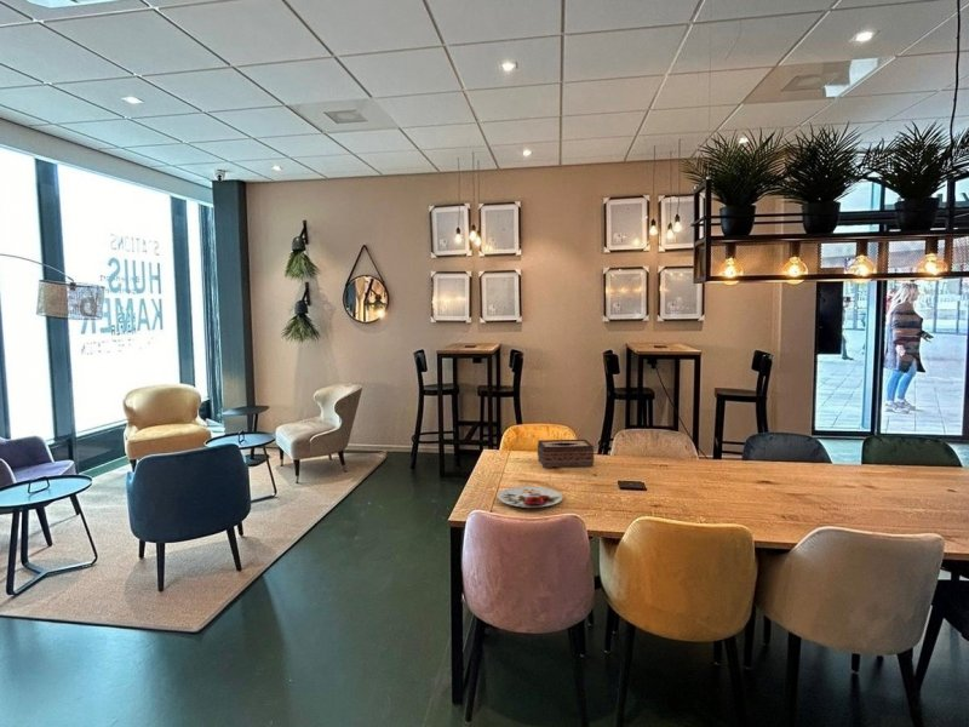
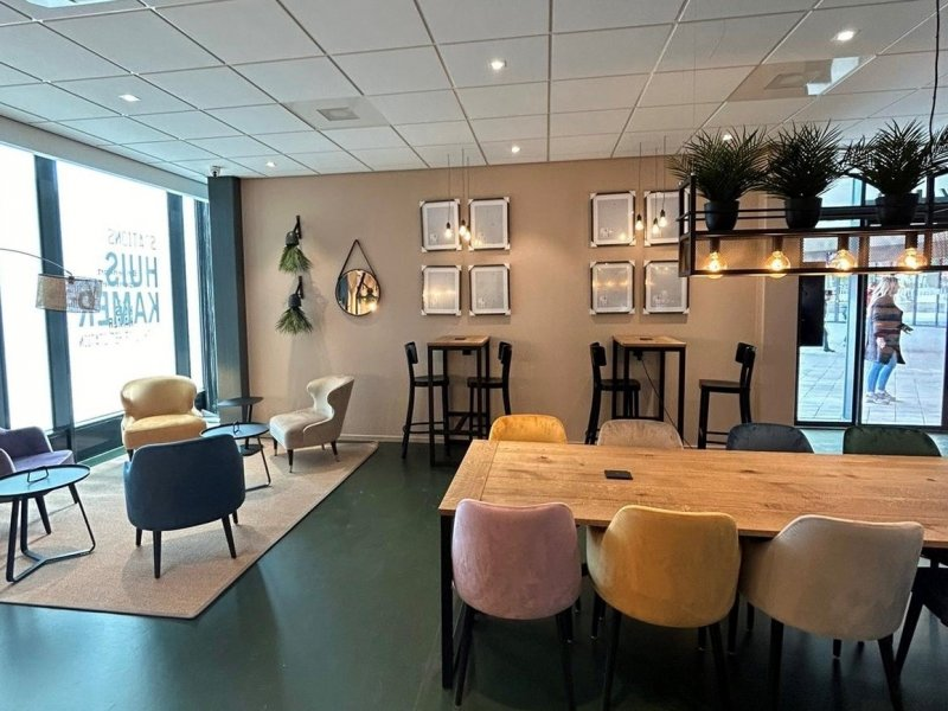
- plate [497,485,563,509]
- tissue box [537,439,595,469]
